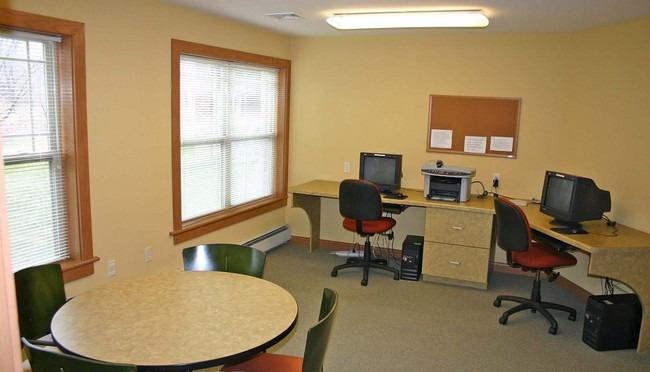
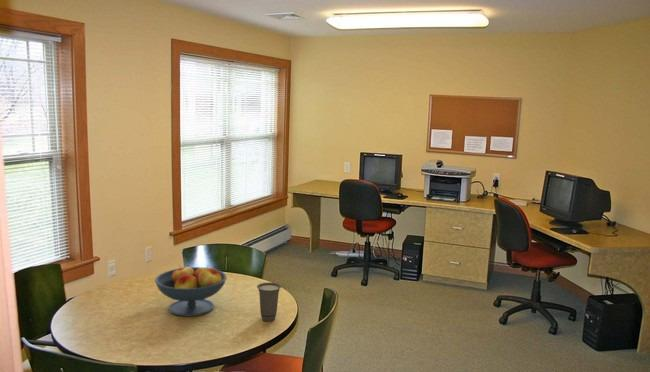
+ cup [256,282,282,322]
+ fruit bowl [154,265,228,317]
